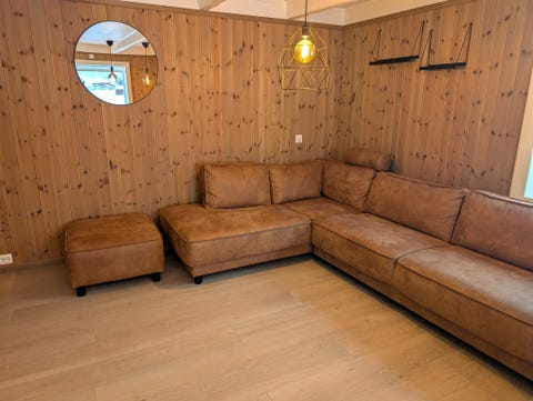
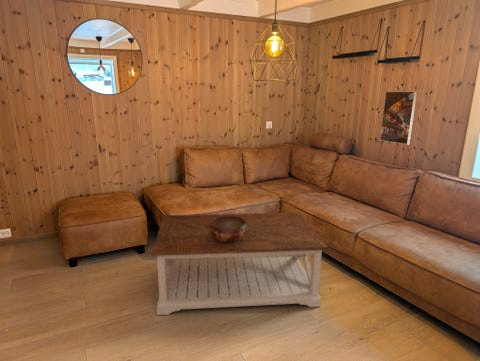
+ decorative bowl [209,216,248,243]
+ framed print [379,90,418,146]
+ coffee table [150,211,329,316]
